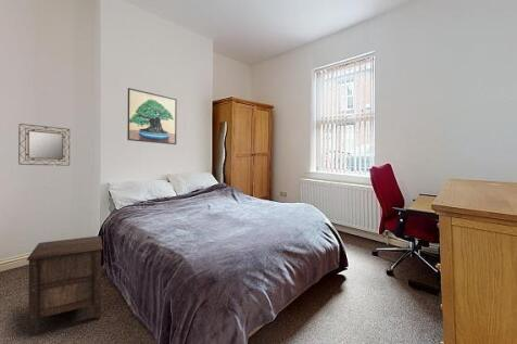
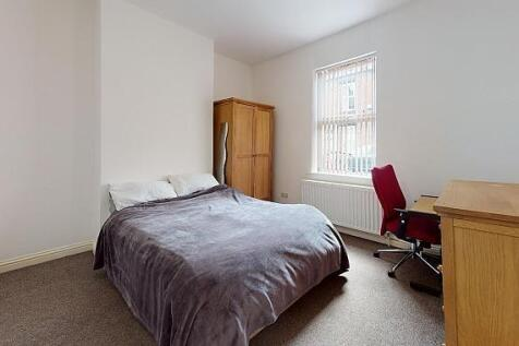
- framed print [126,87,178,145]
- home mirror [17,123,71,167]
- nightstand [26,234,103,337]
